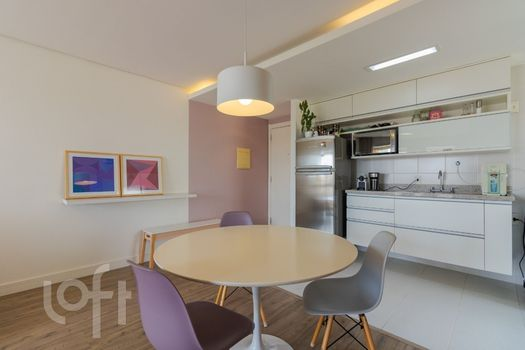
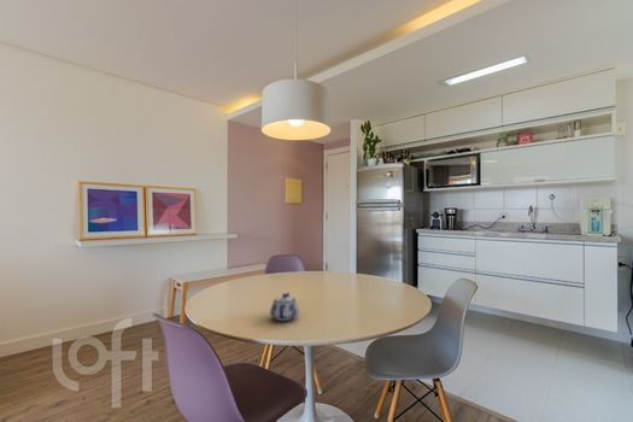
+ teapot [269,292,300,322]
